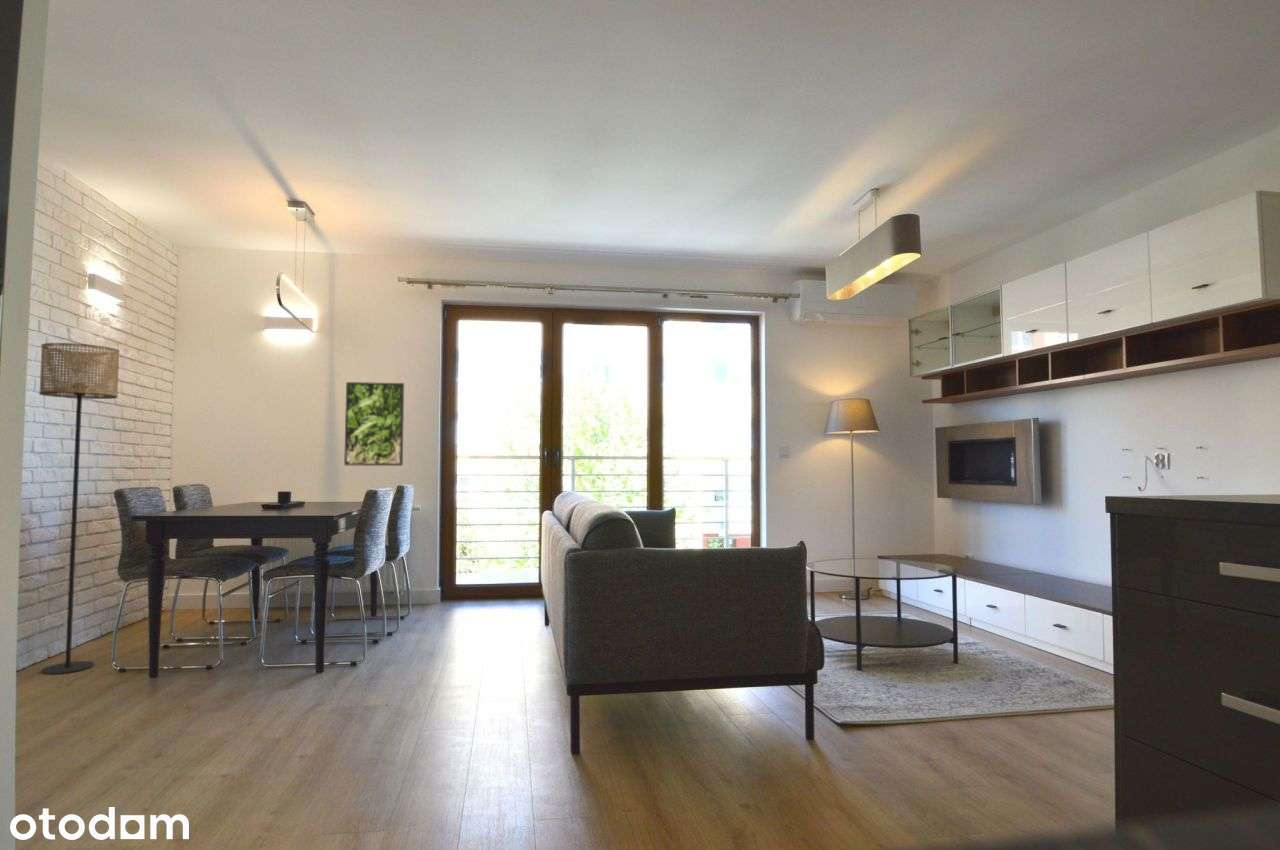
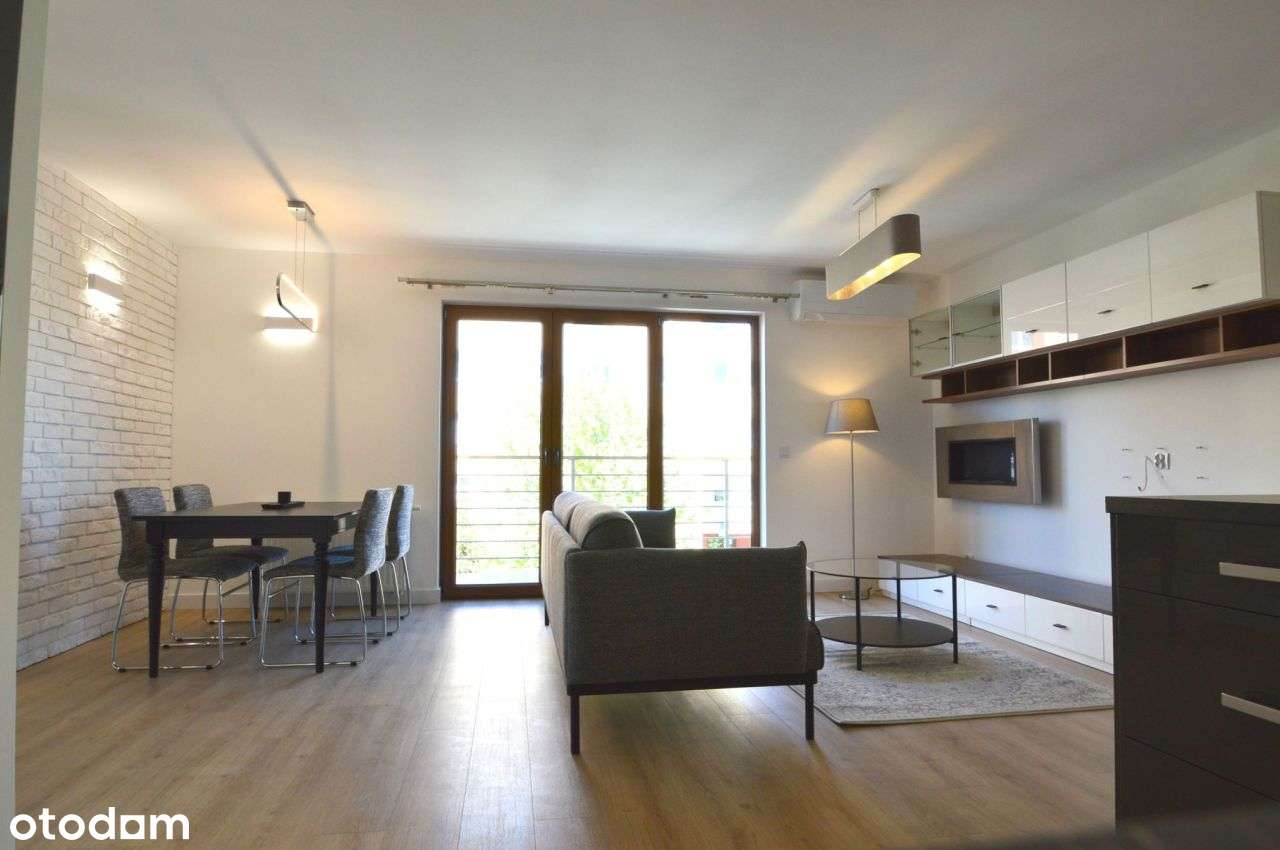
- floor lamp [38,342,121,675]
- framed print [343,381,405,467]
